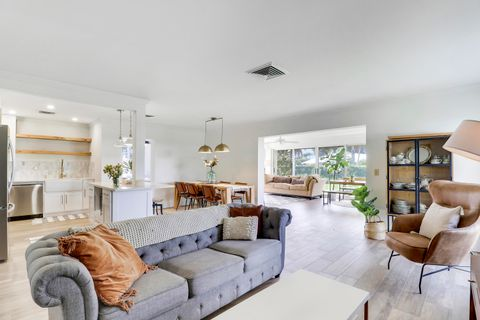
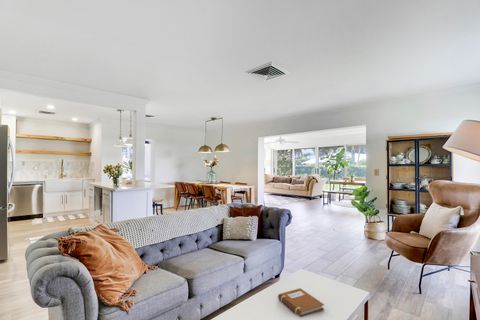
+ notebook [277,287,325,318]
